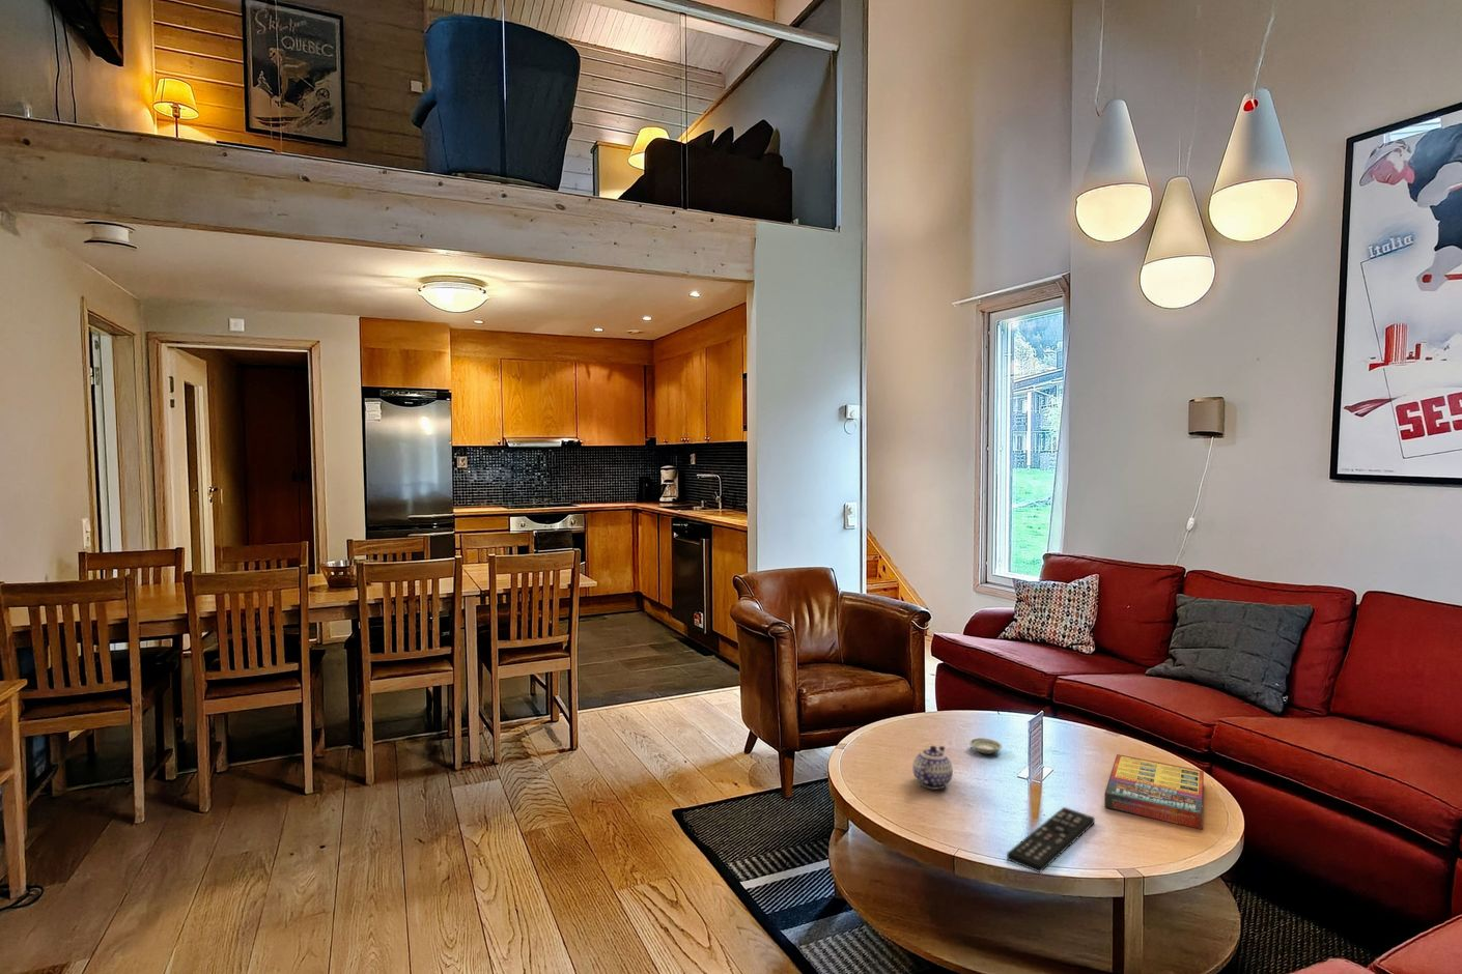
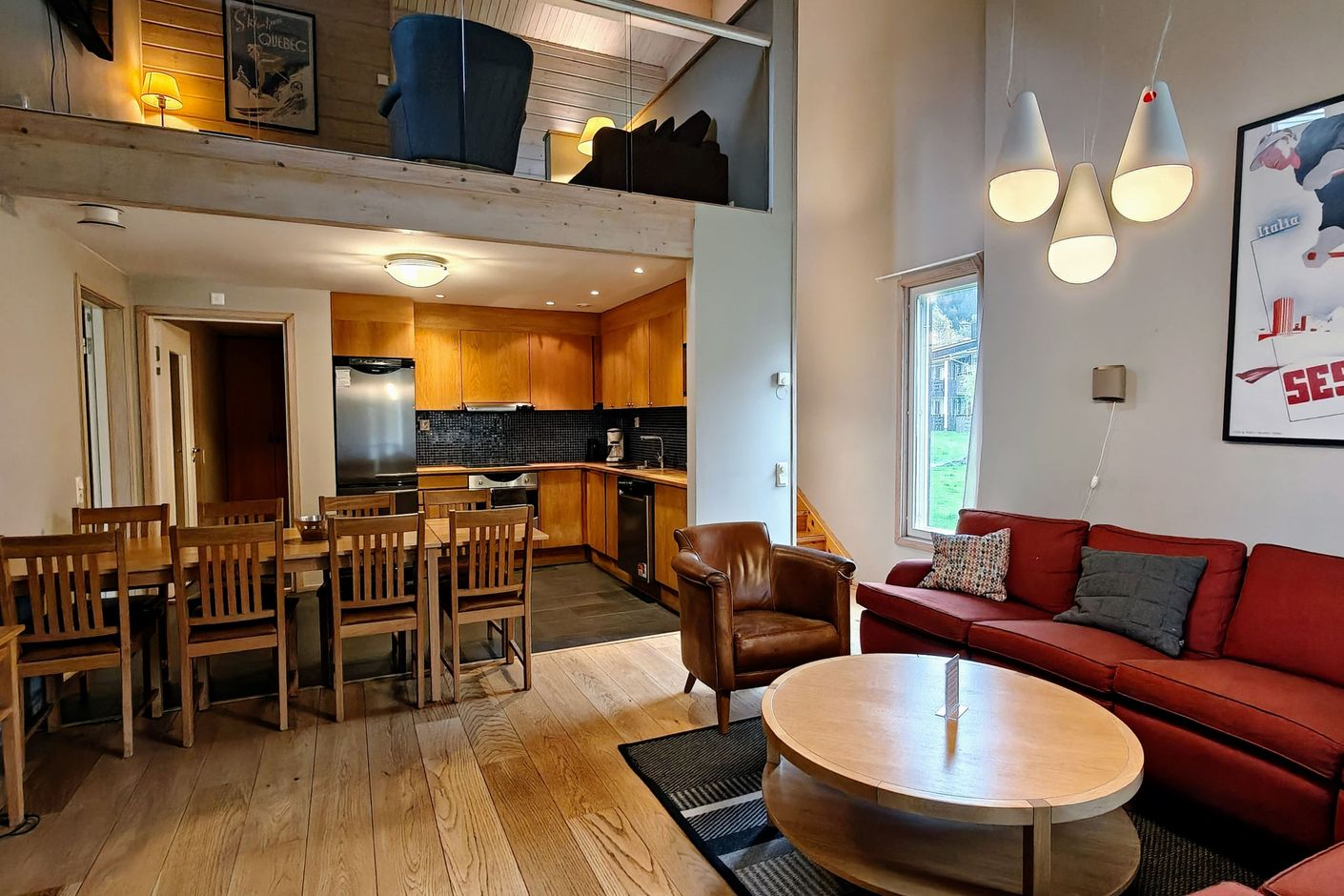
- saucer [968,737,1003,756]
- teapot [912,745,954,790]
- game compilation box [1103,753,1205,831]
- remote control [1006,807,1096,874]
